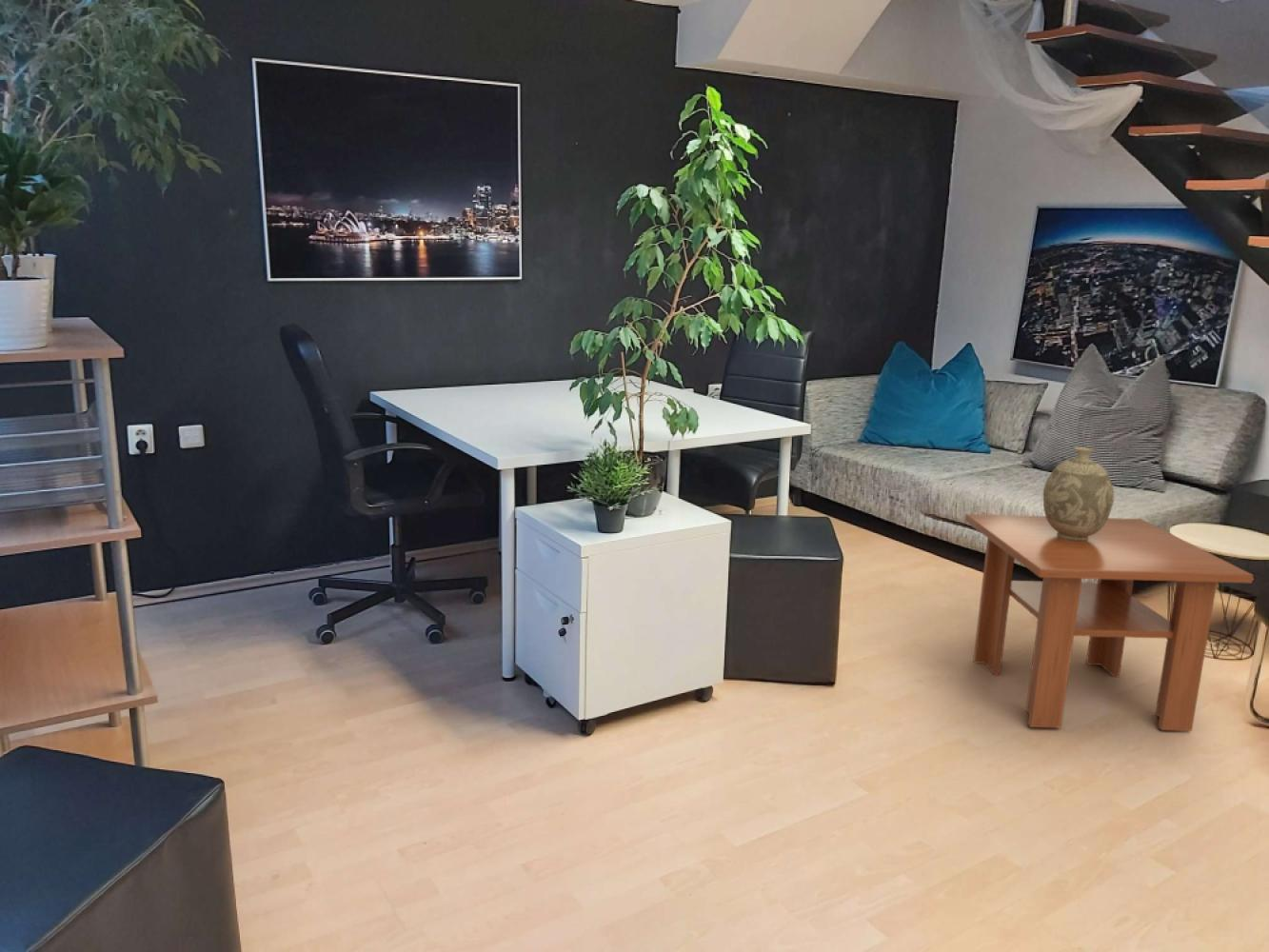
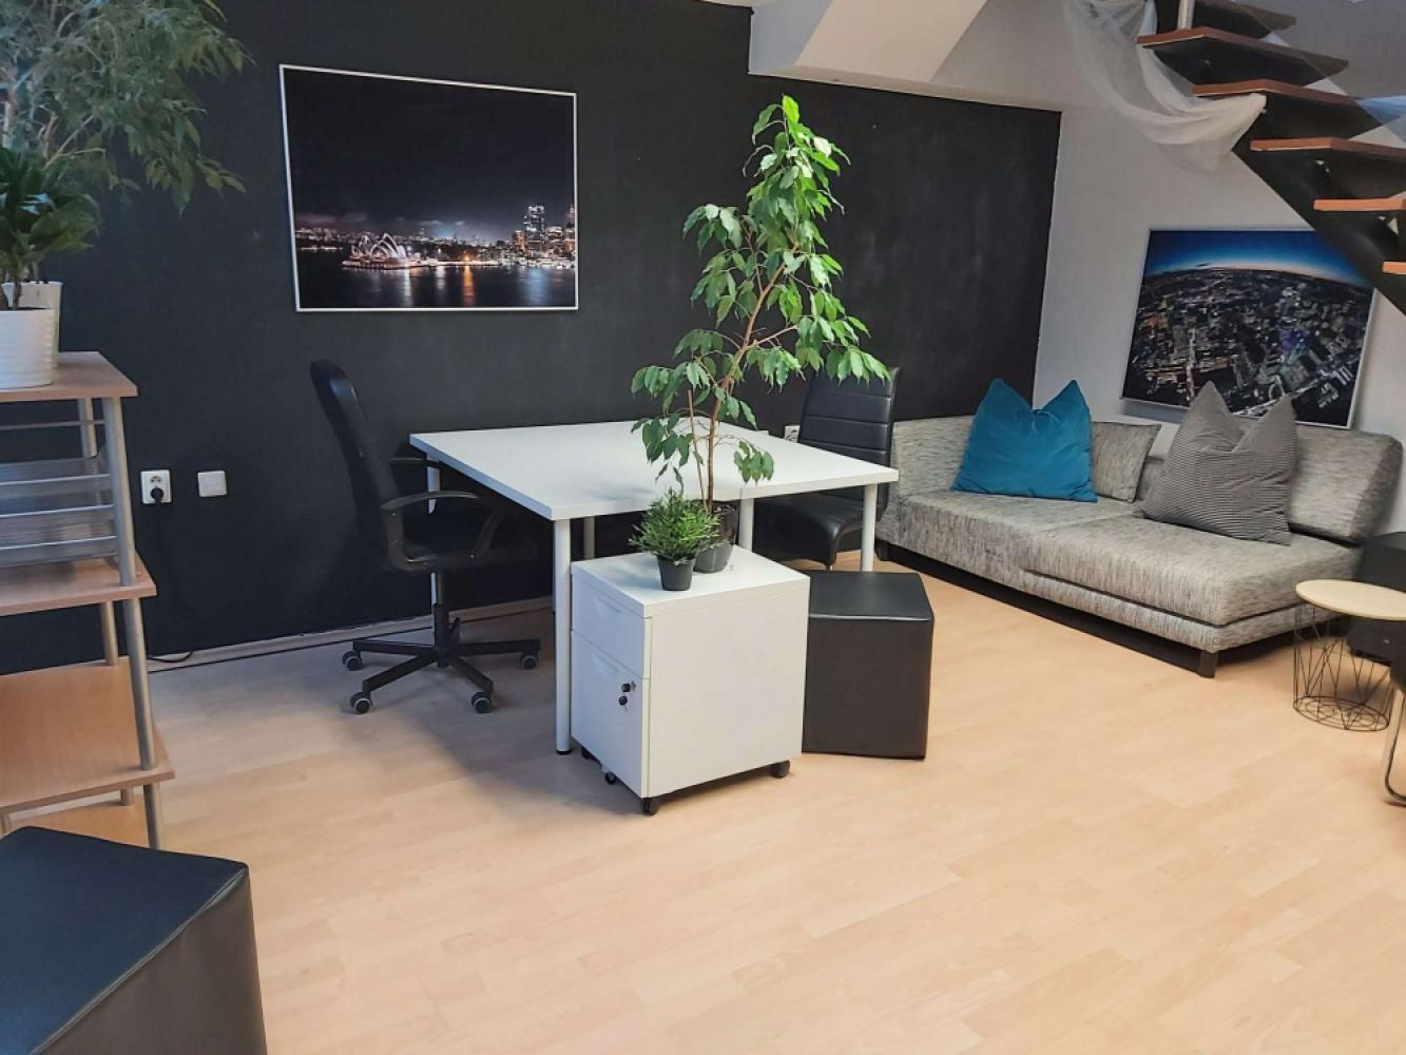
- decorative vase [1042,446,1115,541]
- coffee table [964,513,1254,732]
